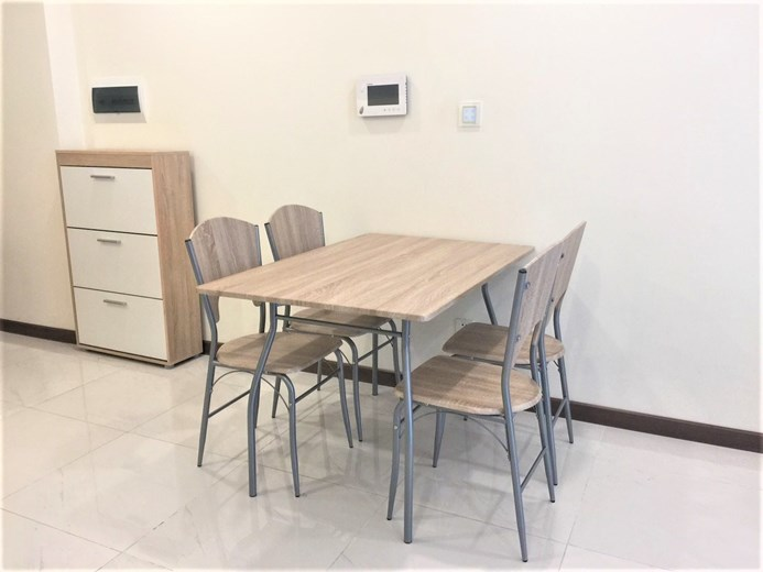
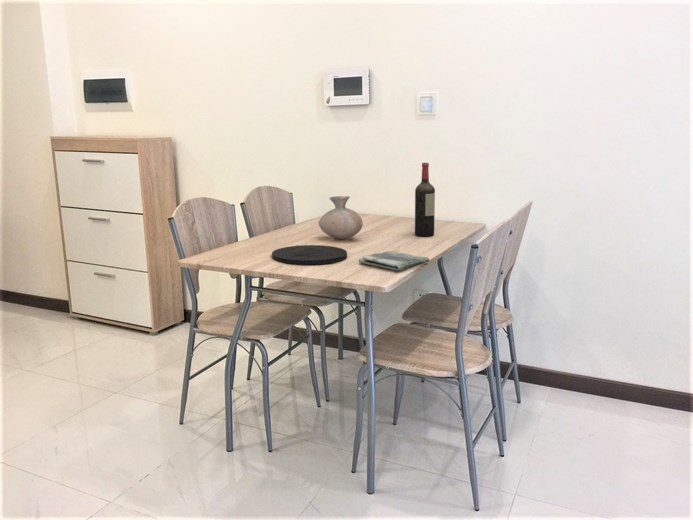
+ dish towel [358,249,431,272]
+ plate [271,244,348,265]
+ vase [317,195,364,240]
+ wine bottle [414,162,436,237]
